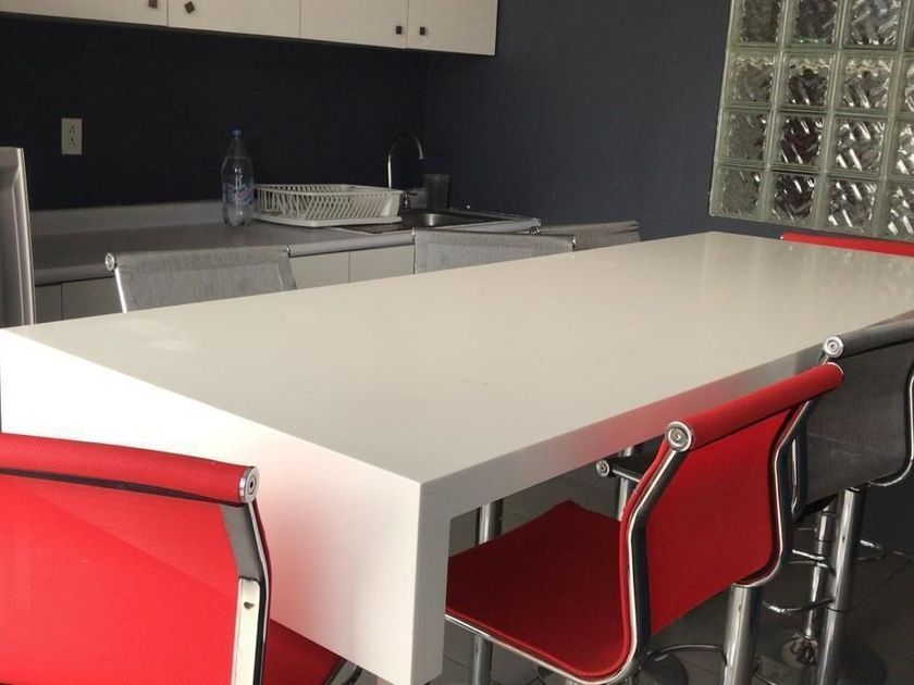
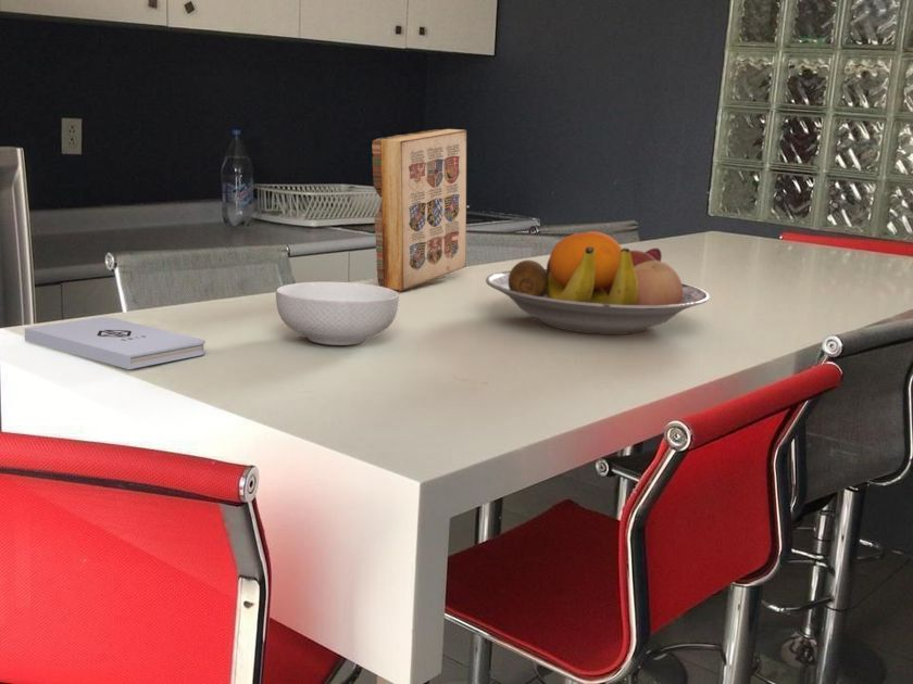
+ fruit bowl [485,230,711,335]
+ notepad [24,316,207,370]
+ cereal bowl [275,281,400,346]
+ book [371,128,467,292]
